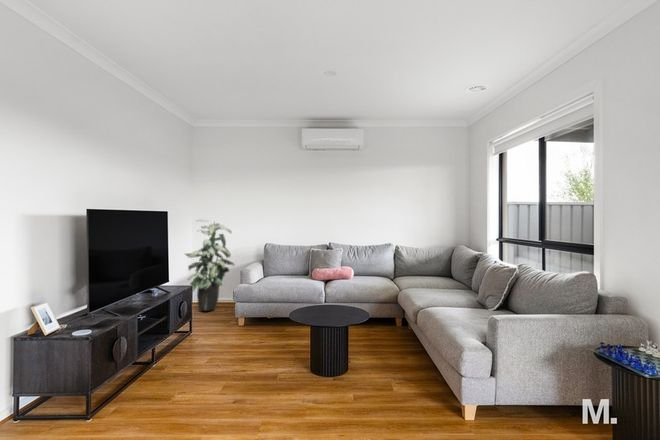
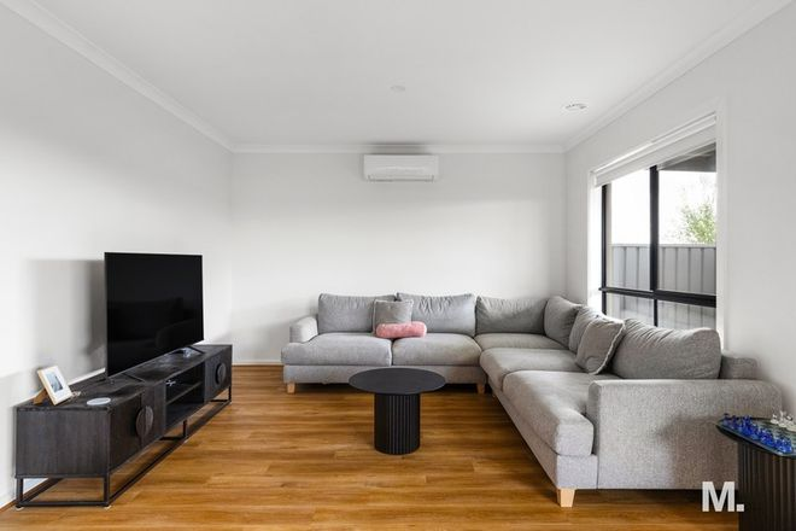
- indoor plant [183,218,236,312]
